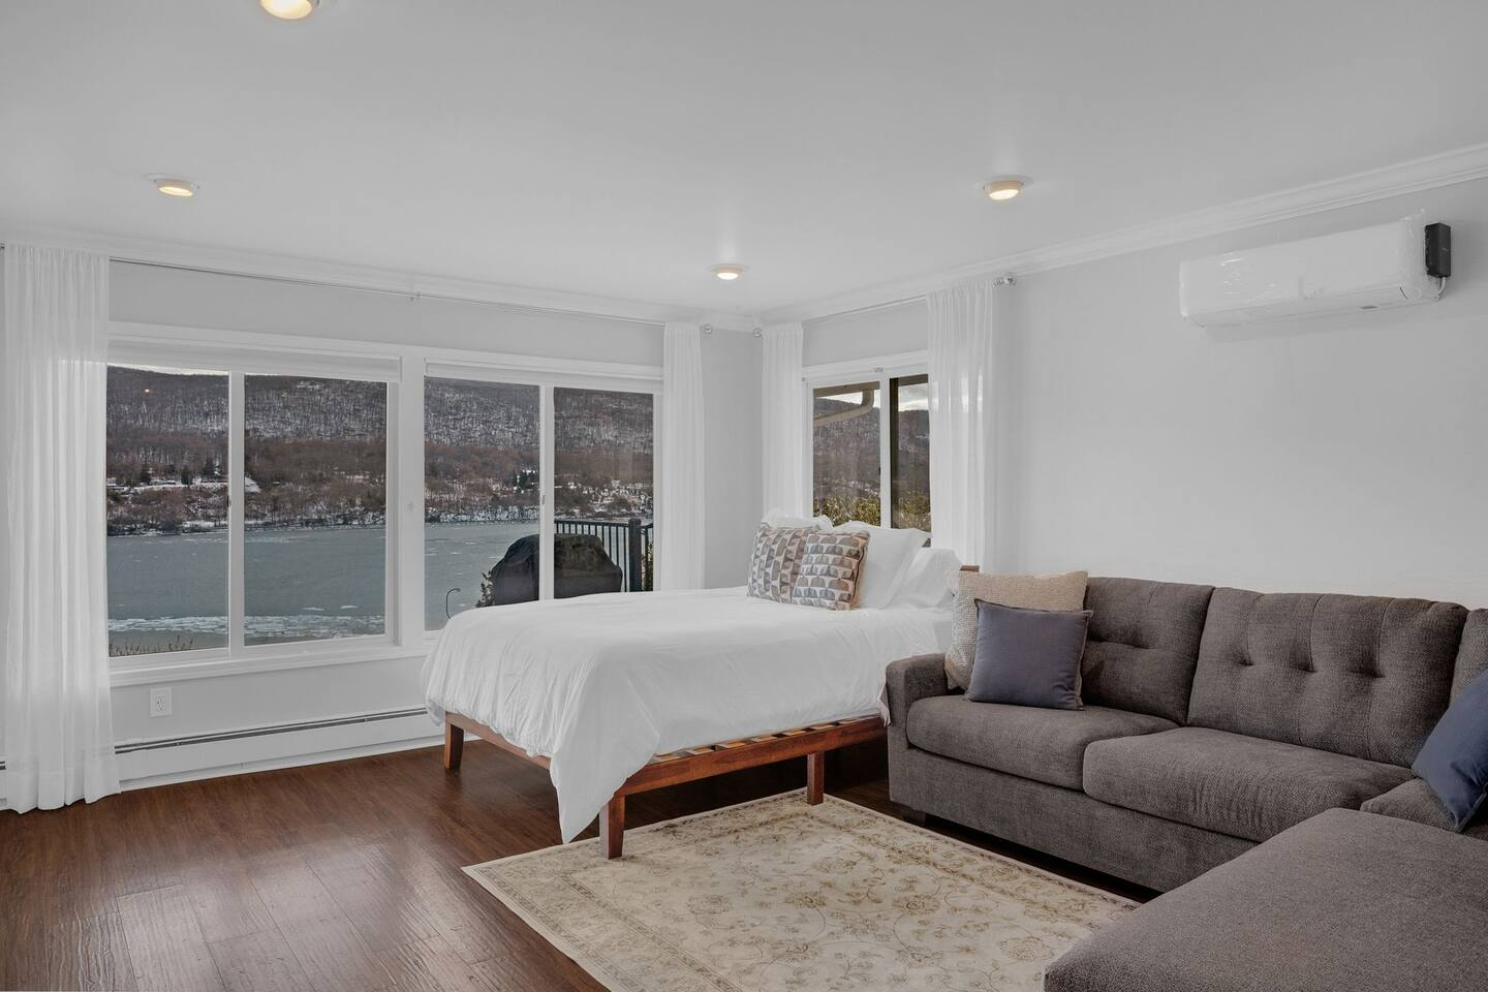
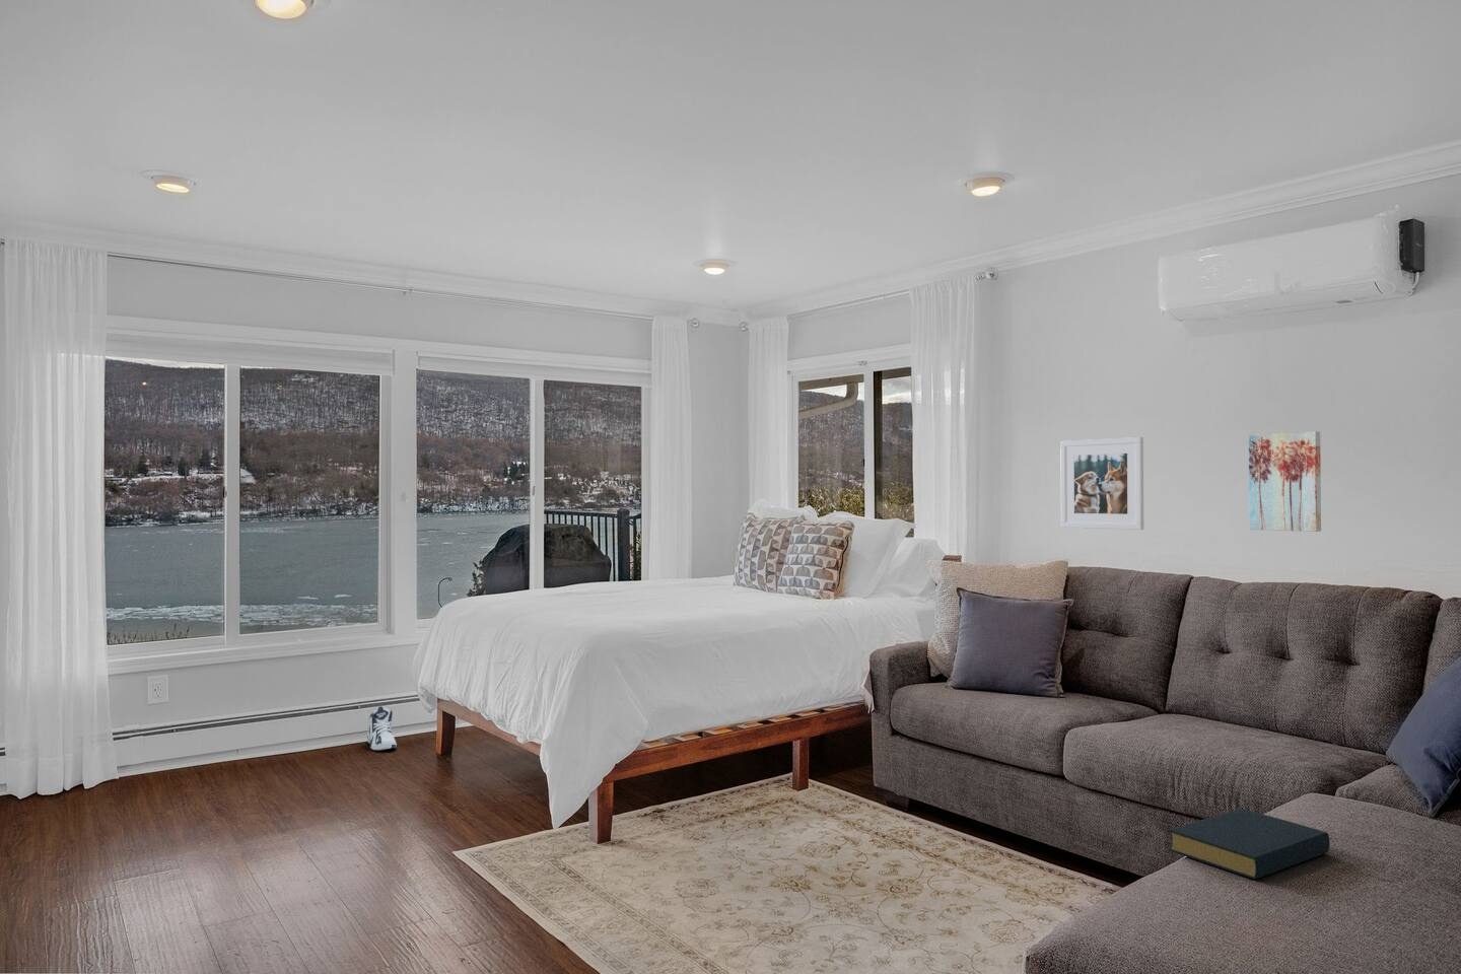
+ wall art [1248,430,1322,533]
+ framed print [1059,436,1145,530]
+ sneaker [366,705,398,751]
+ hardback book [1166,808,1332,879]
